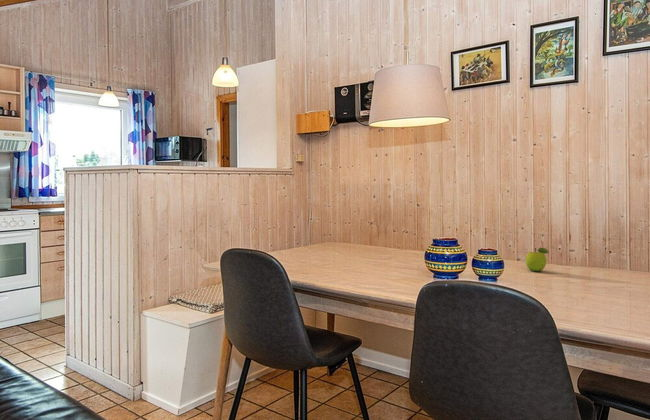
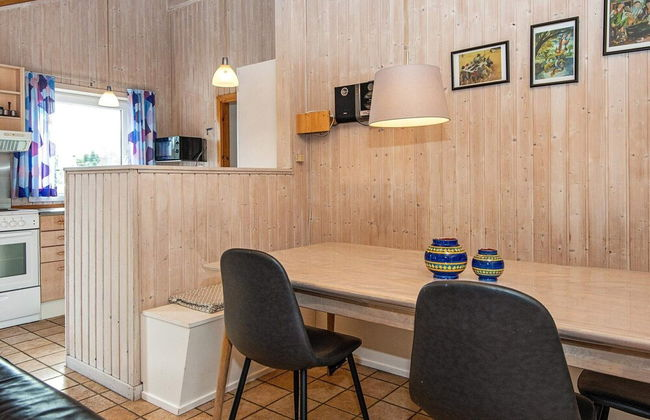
- fruit [525,247,550,272]
